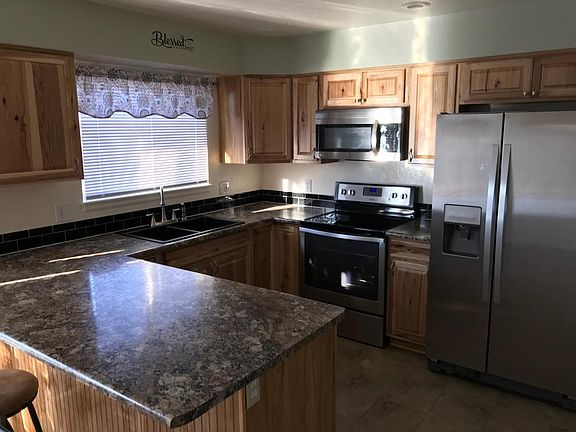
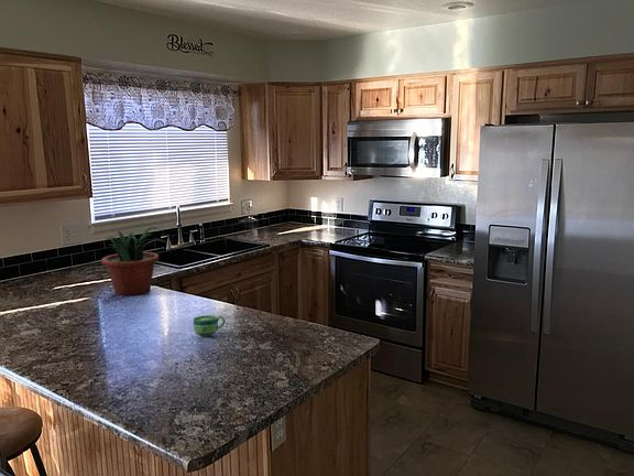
+ potted plant [100,226,168,296]
+ cup [193,314,227,337]
